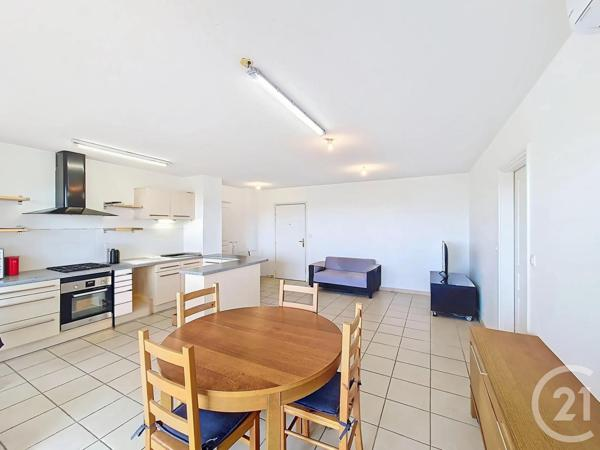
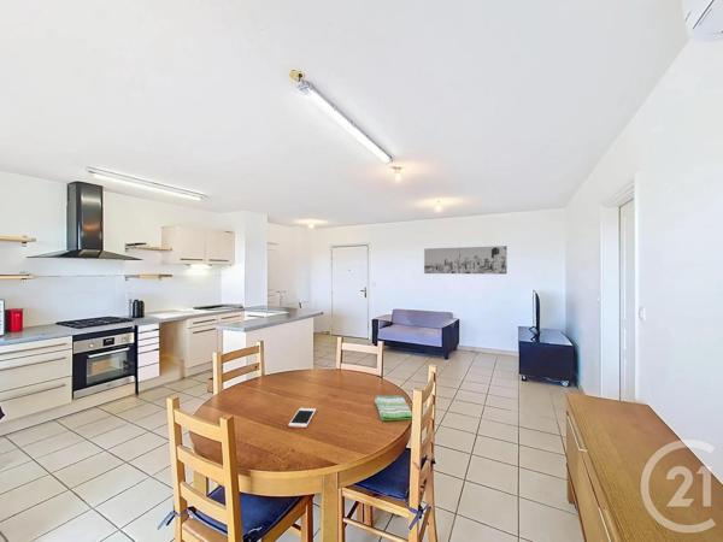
+ dish towel [374,395,413,422]
+ wall art [423,245,509,275]
+ cell phone [287,407,317,429]
